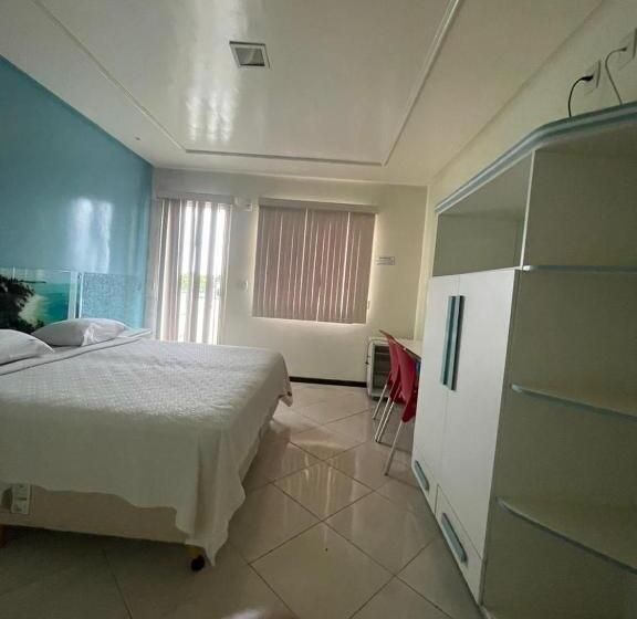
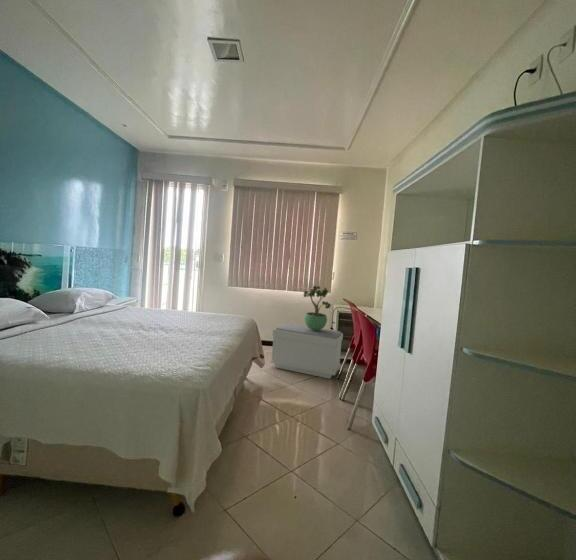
+ bench [270,323,344,380]
+ potted plant [303,285,332,331]
